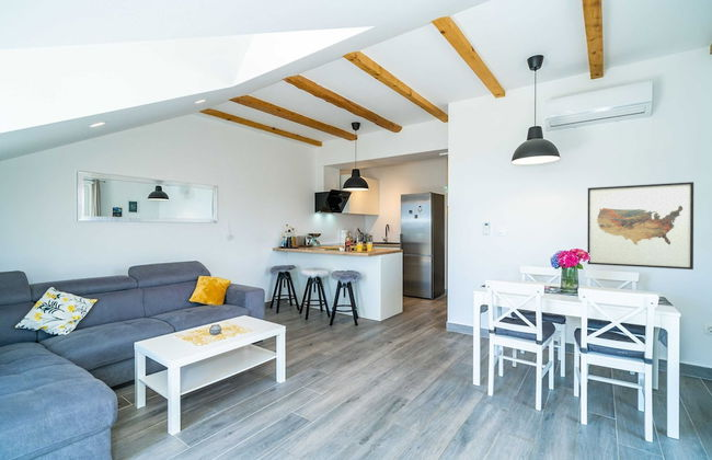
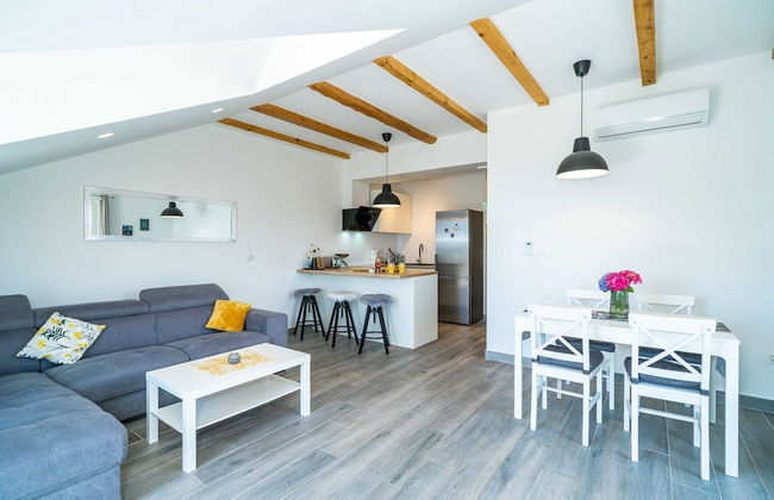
- wall art [586,181,694,271]
